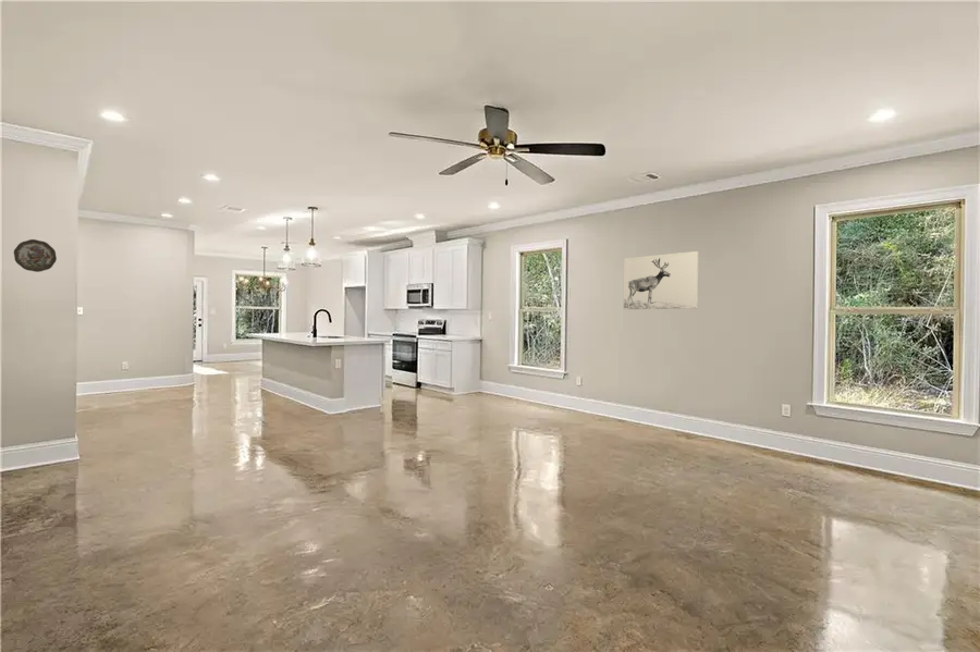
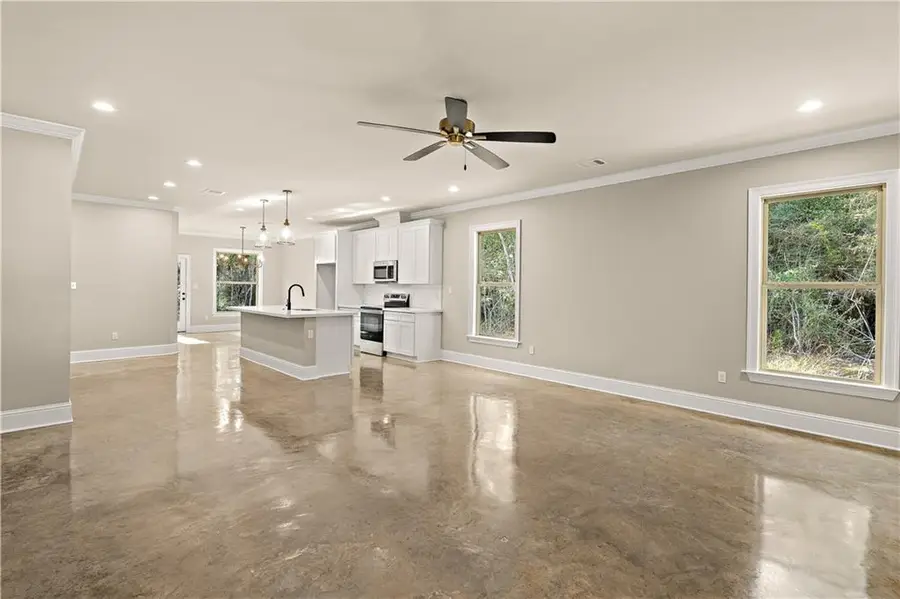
- decorative plate [13,238,58,273]
- wall art [623,250,700,310]
